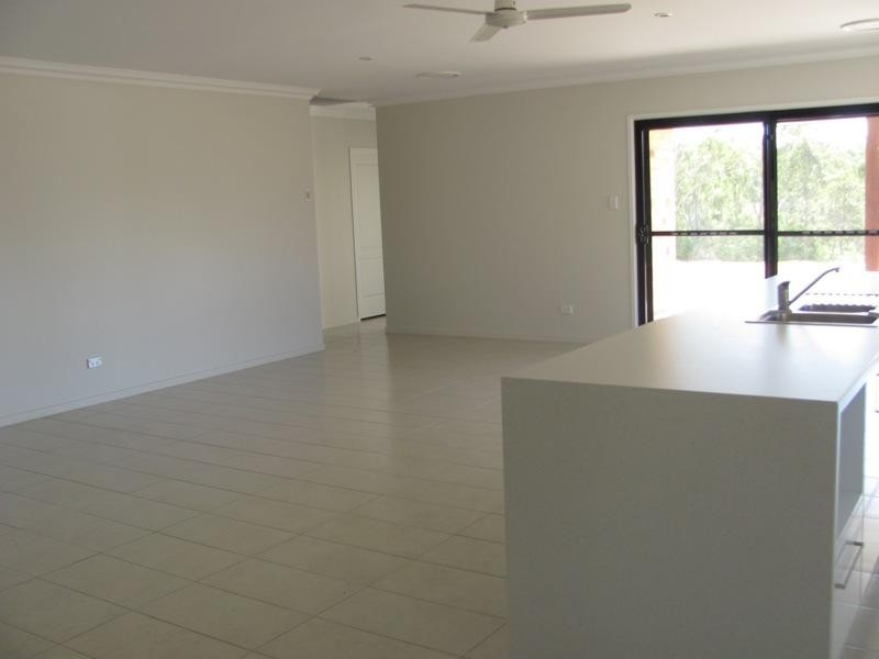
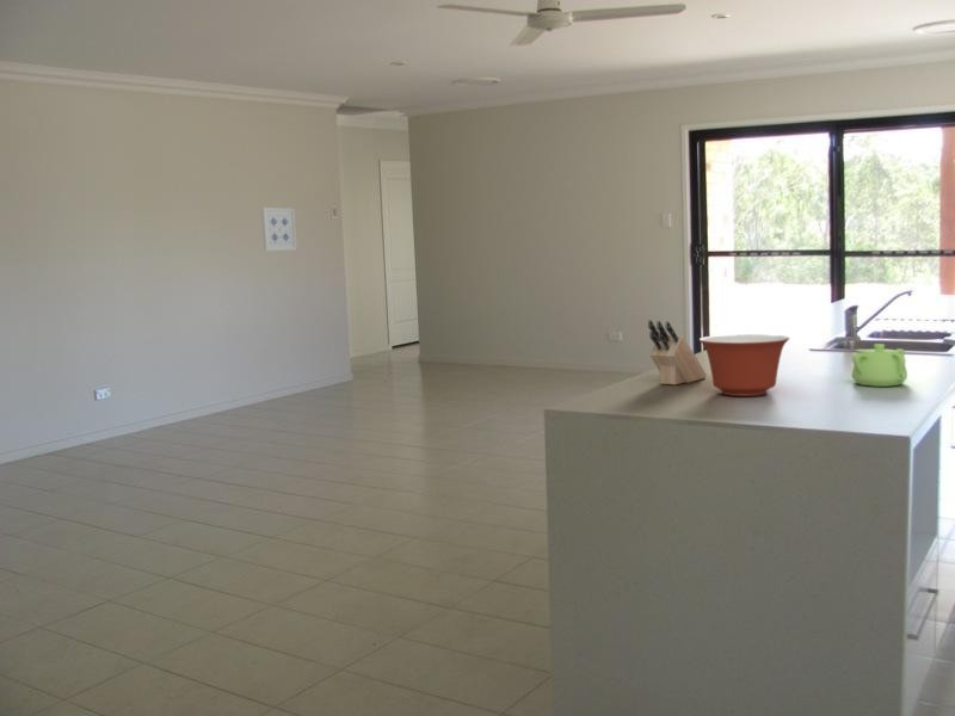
+ knife block [647,319,708,385]
+ mixing bowl [698,333,790,397]
+ wall art [260,206,297,252]
+ teapot [851,342,908,388]
